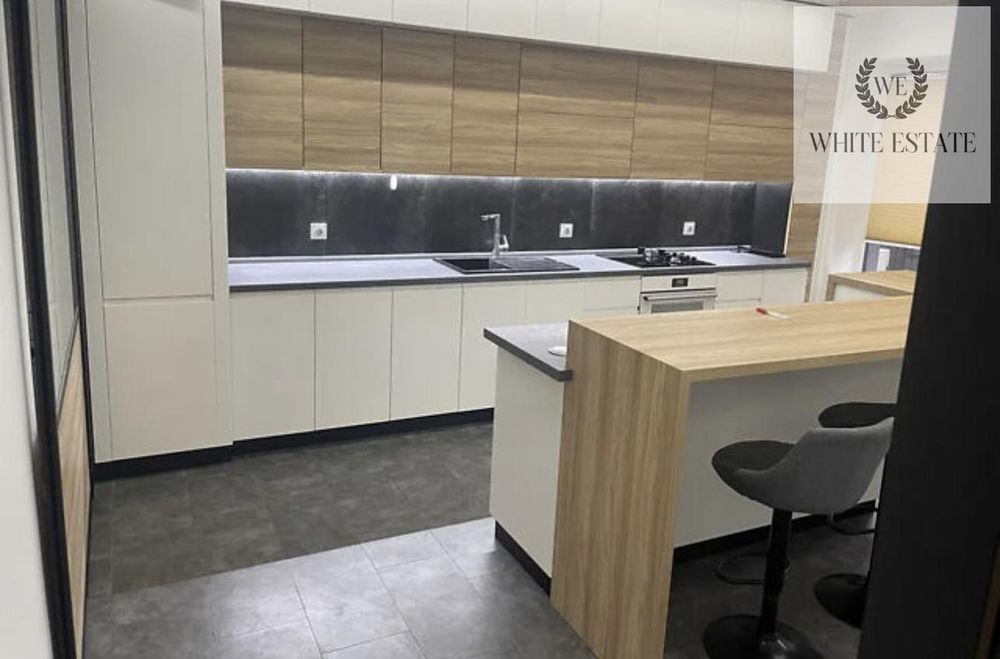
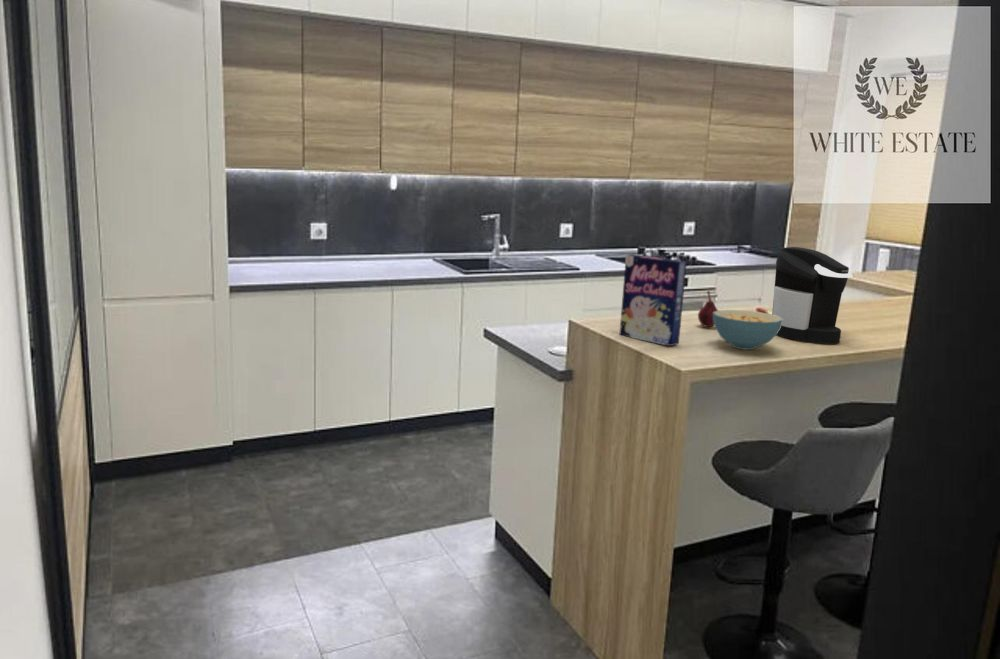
+ fruit [697,290,719,328]
+ coffee maker [771,246,854,344]
+ cereal bowl [713,309,783,351]
+ cereal box [618,253,688,347]
